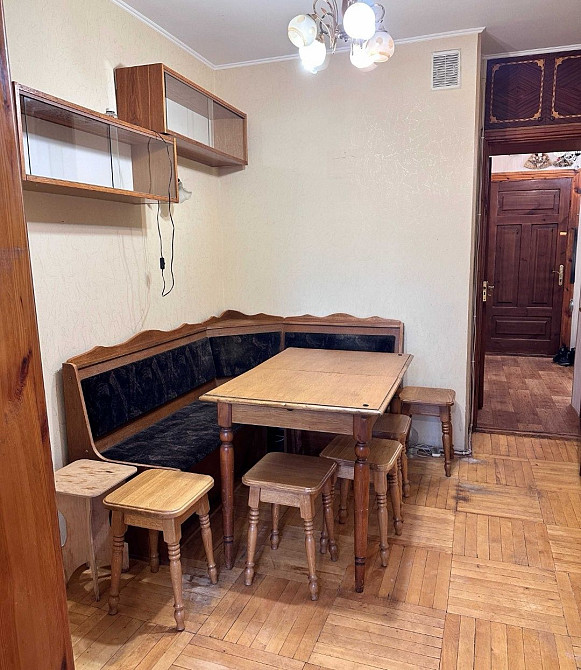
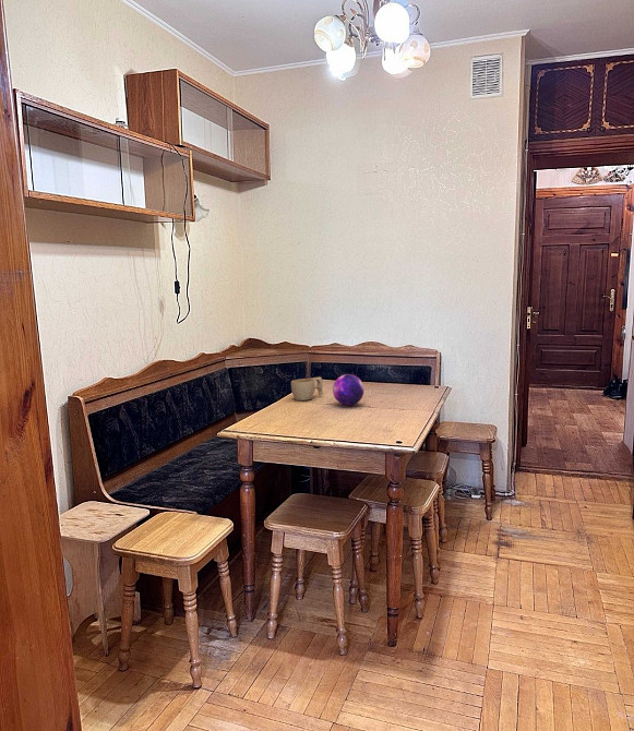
+ decorative orb [332,373,366,407]
+ cup [290,376,324,402]
